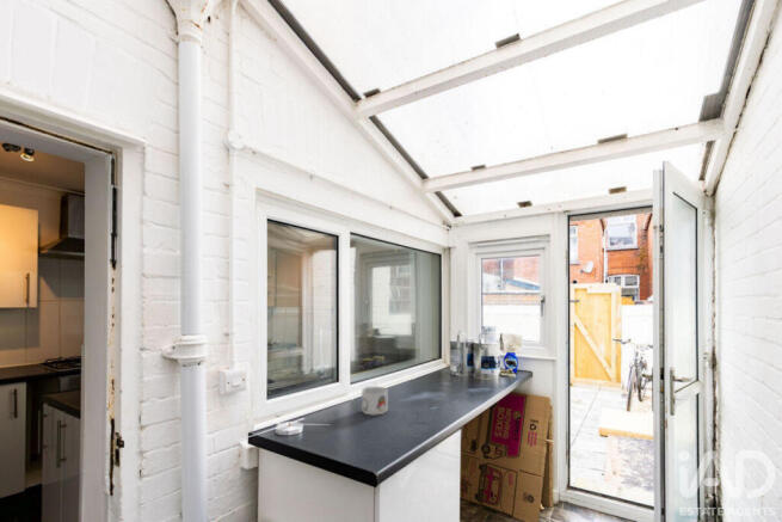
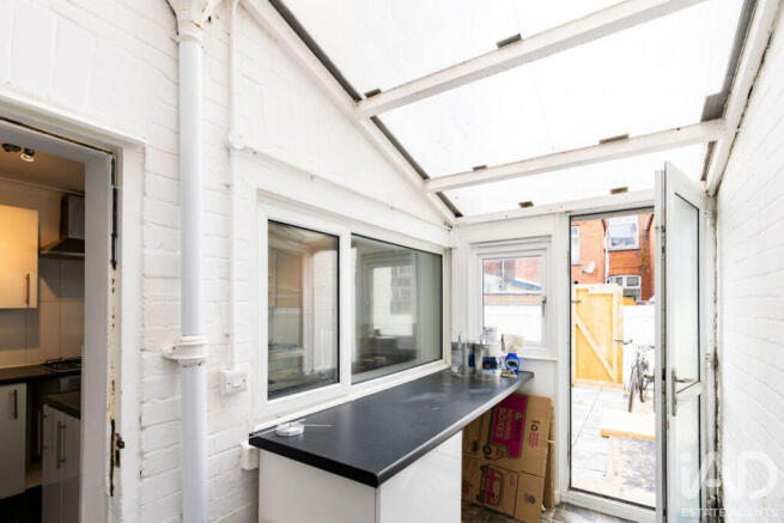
- mug [361,385,389,417]
